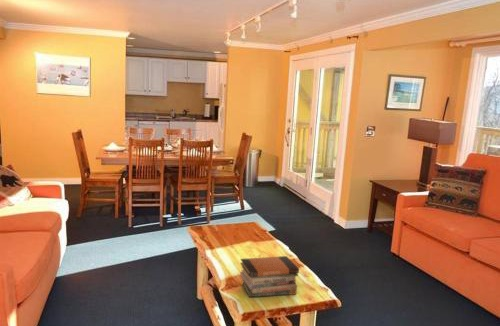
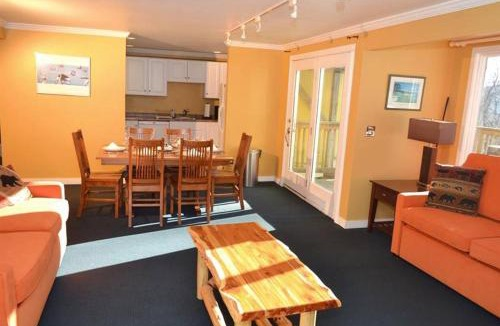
- book stack [239,255,300,298]
